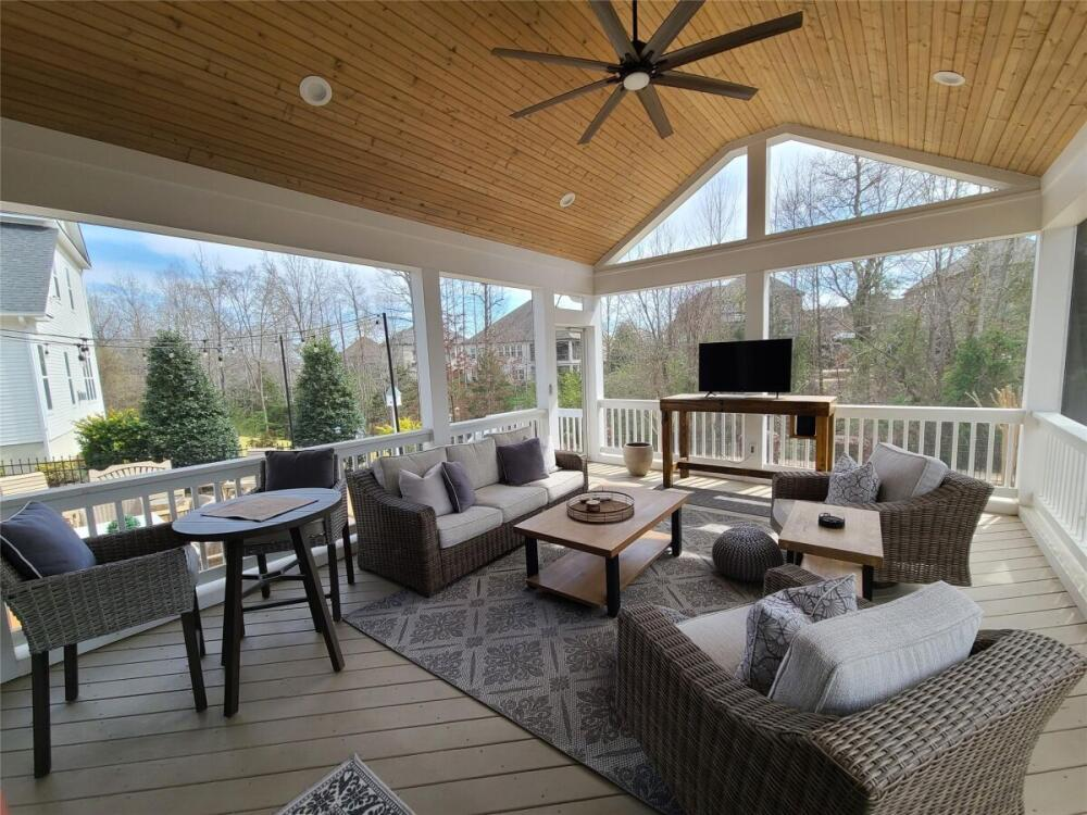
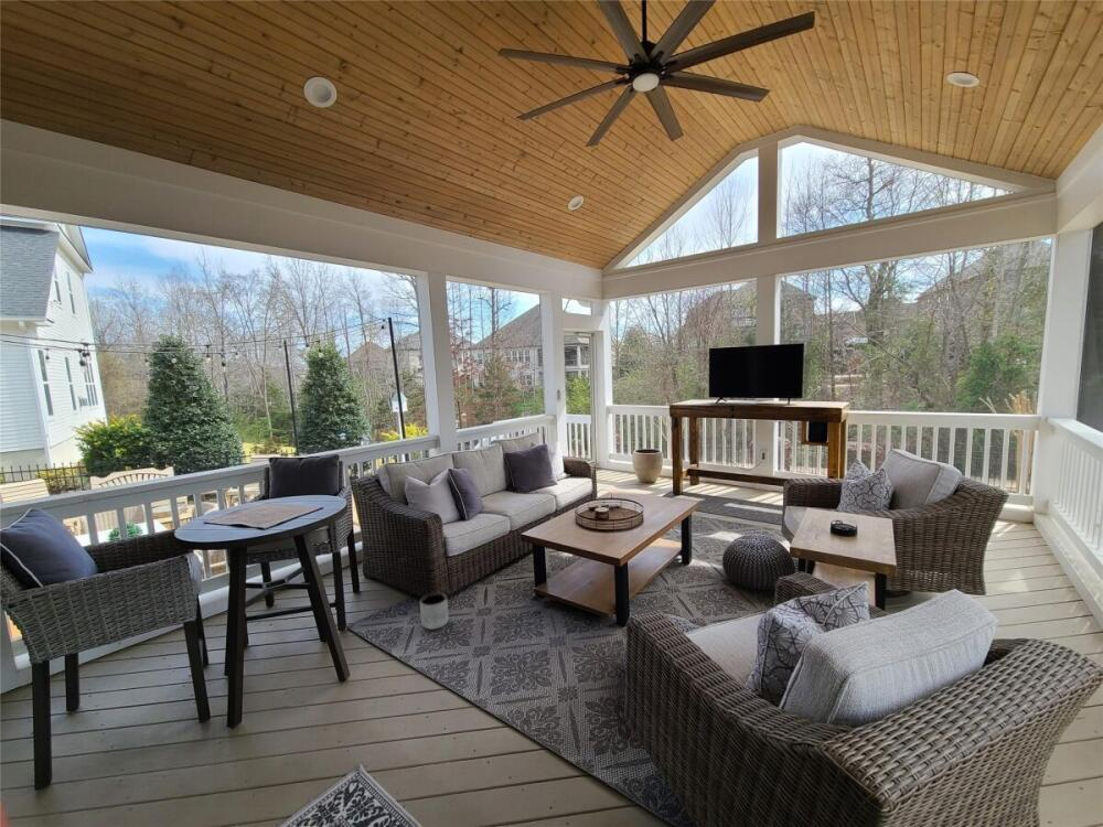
+ planter [419,591,450,631]
